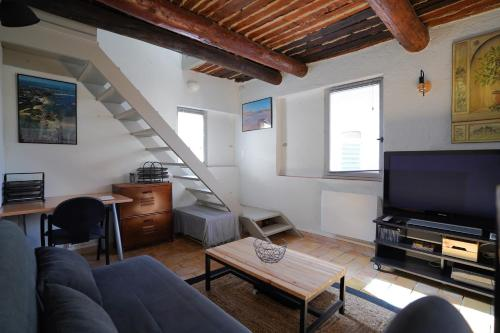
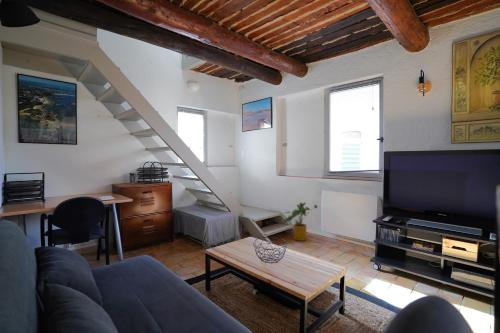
+ house plant [283,201,318,242]
